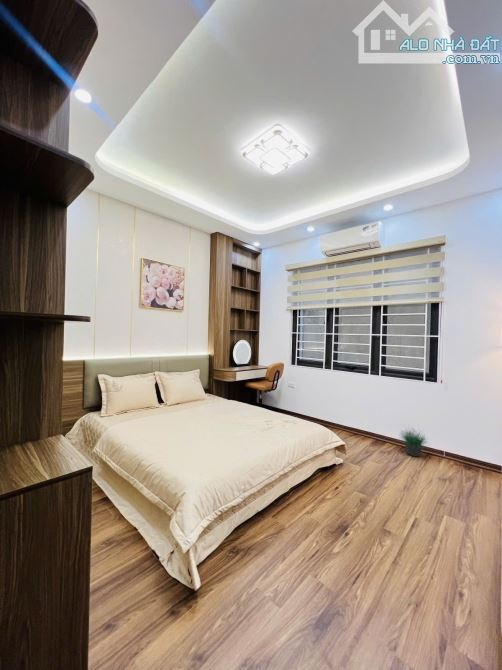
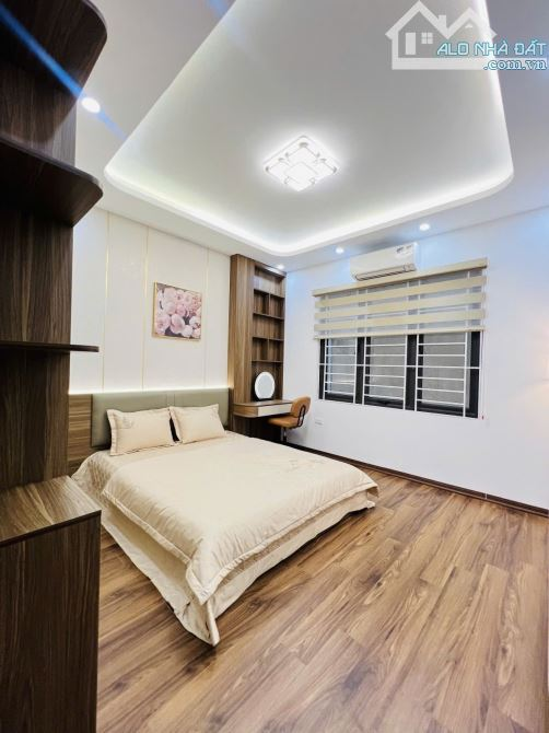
- potted plant [399,422,431,457]
